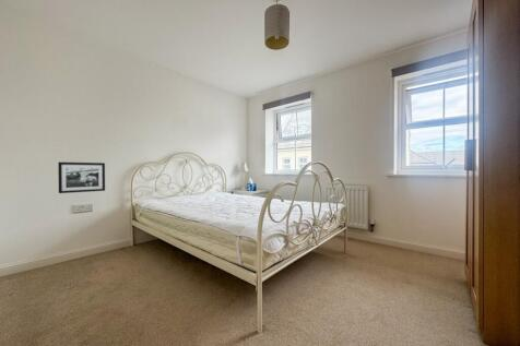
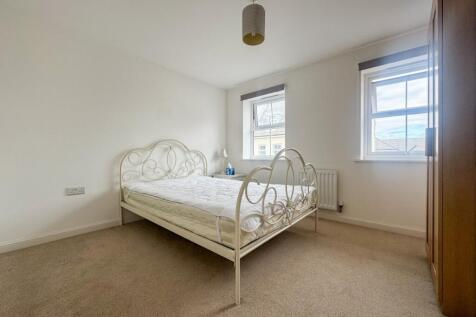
- picture frame [57,162,106,194]
